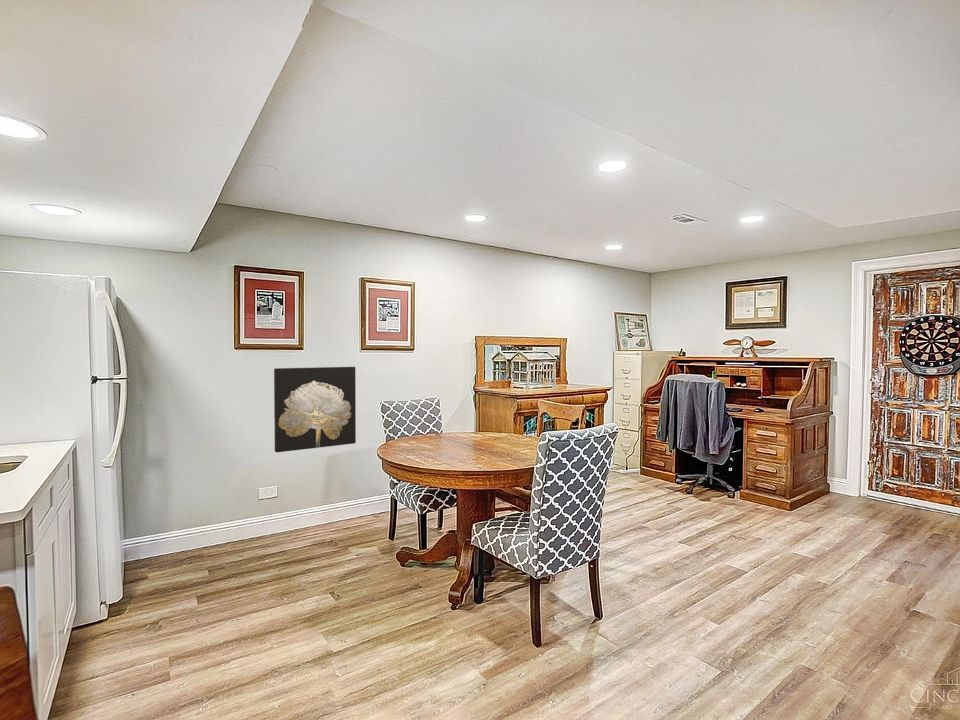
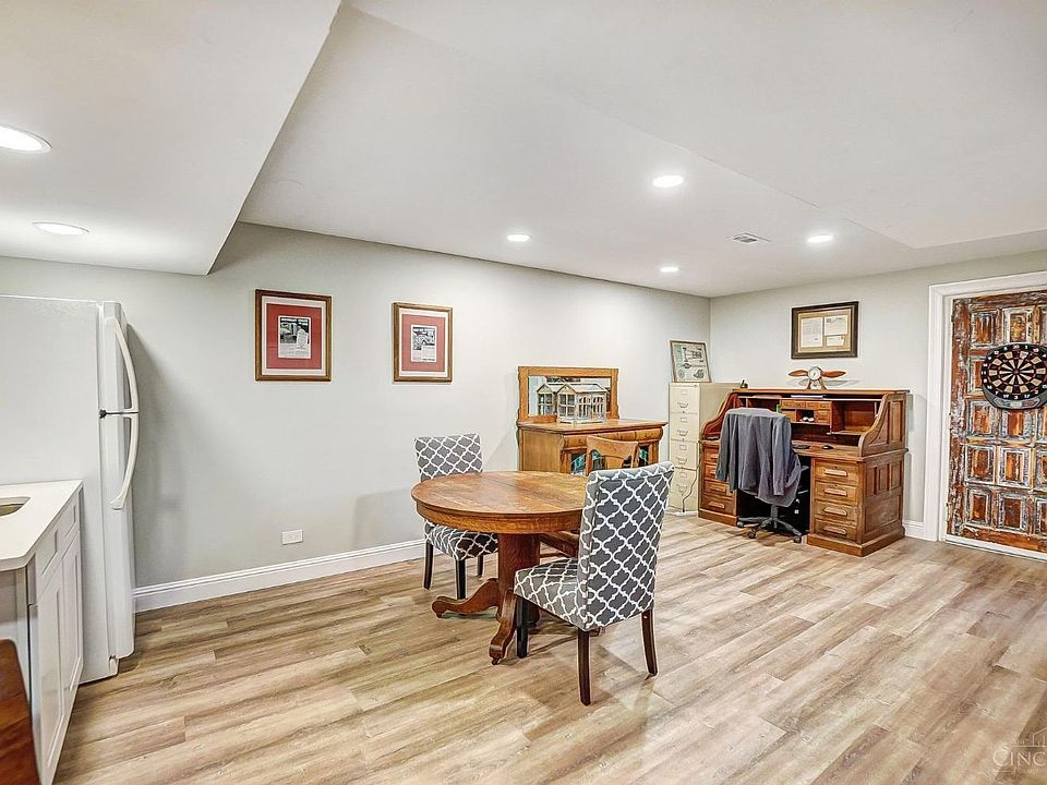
- wall art [273,366,357,453]
